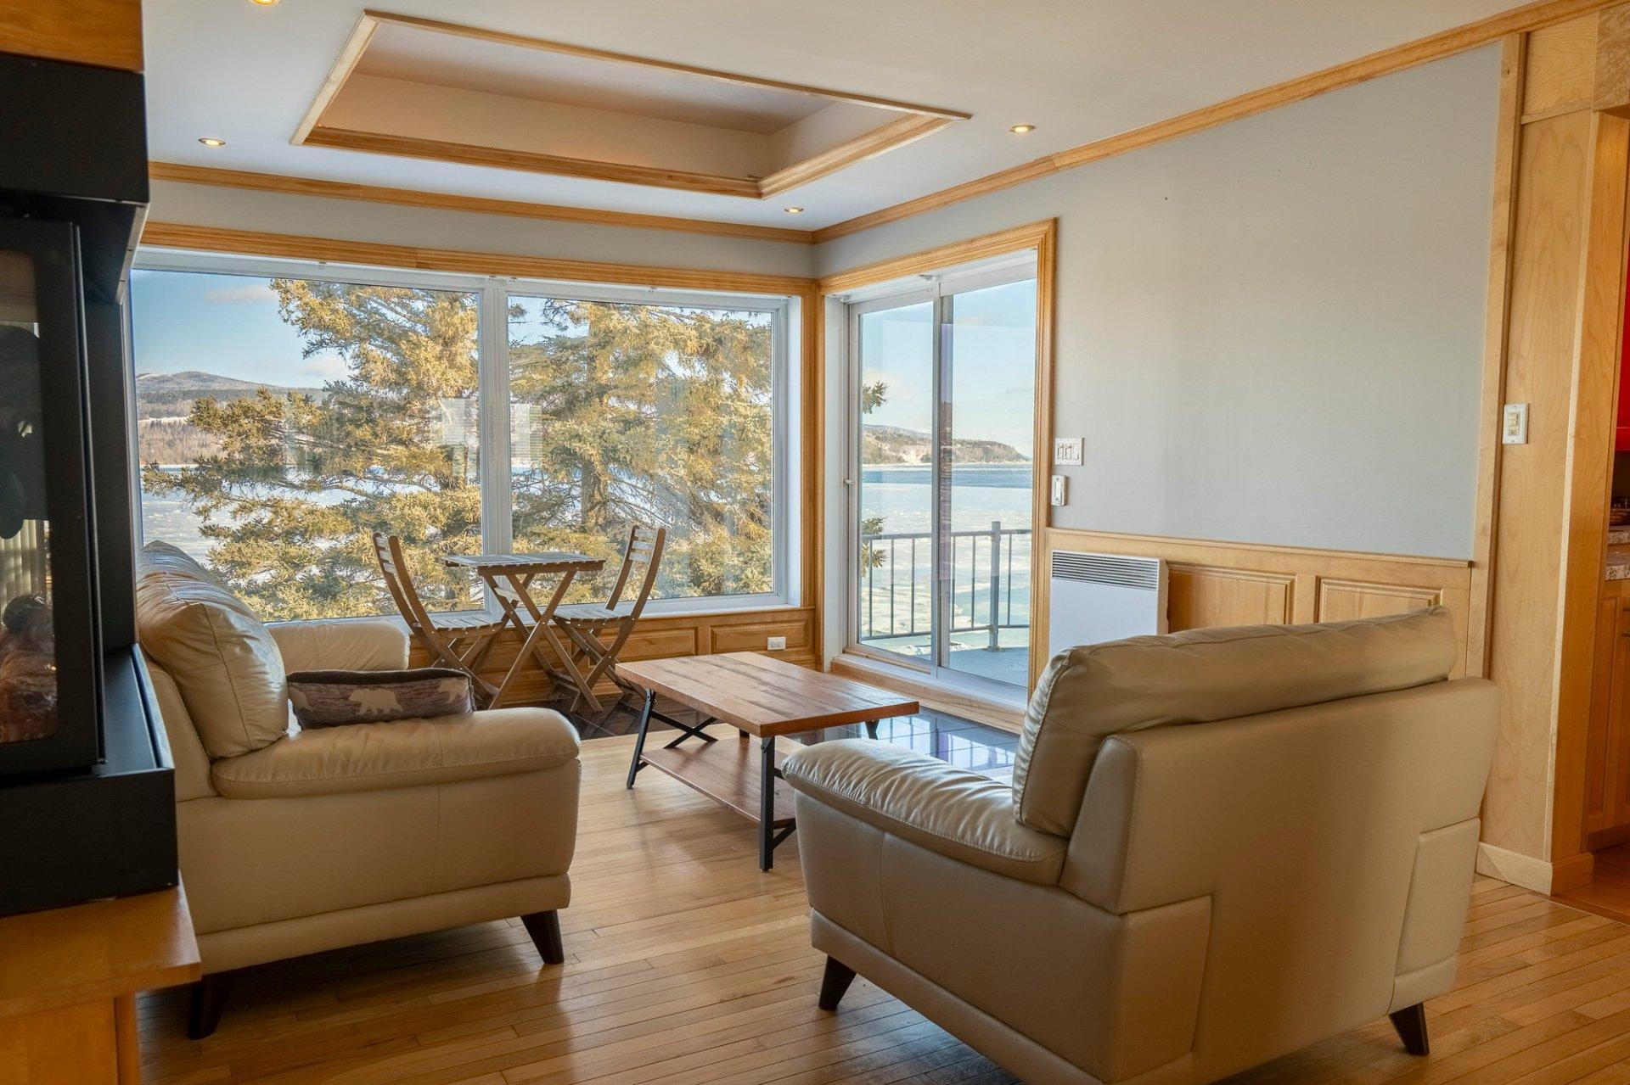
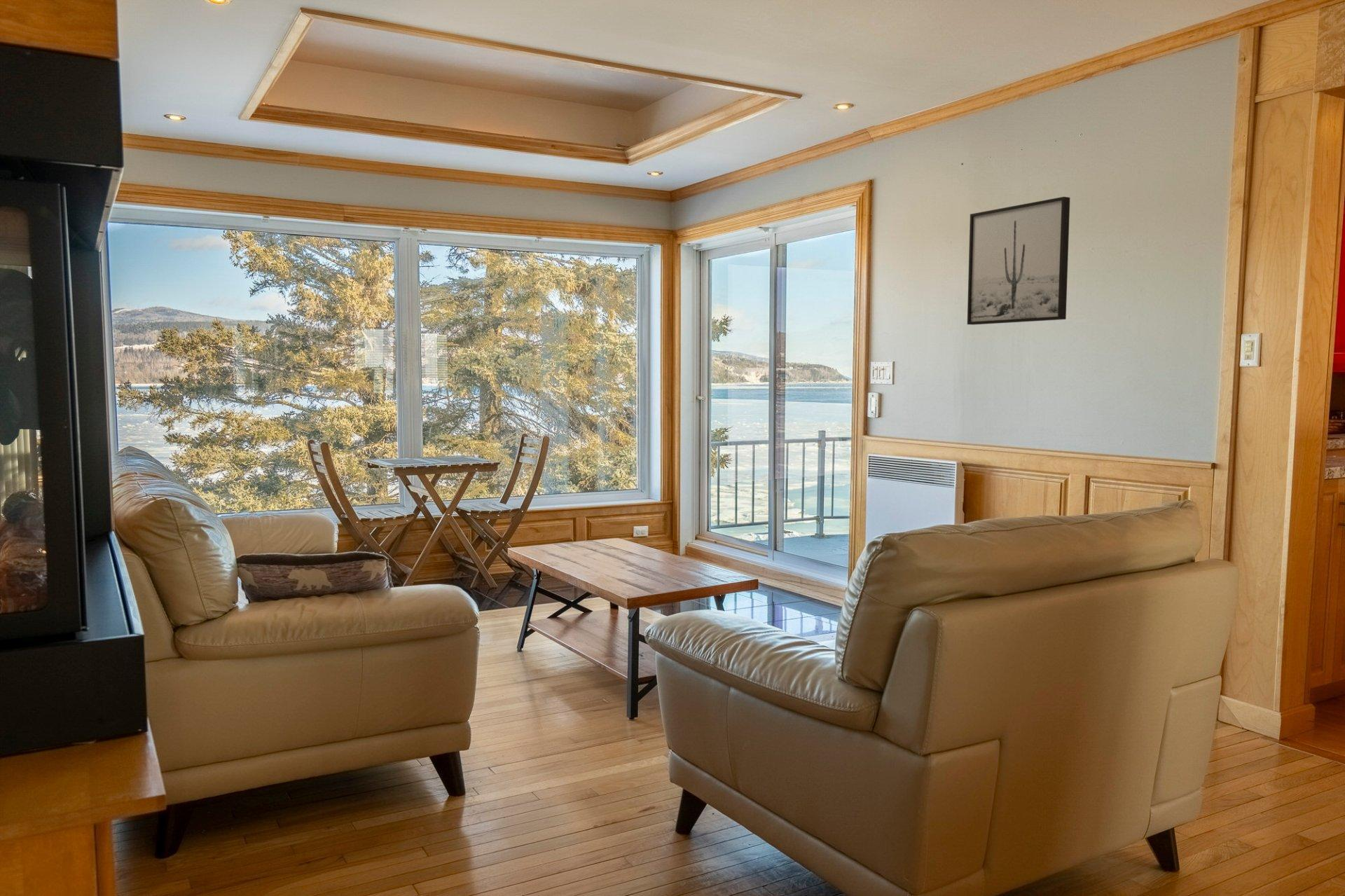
+ wall art [967,196,1070,326]
